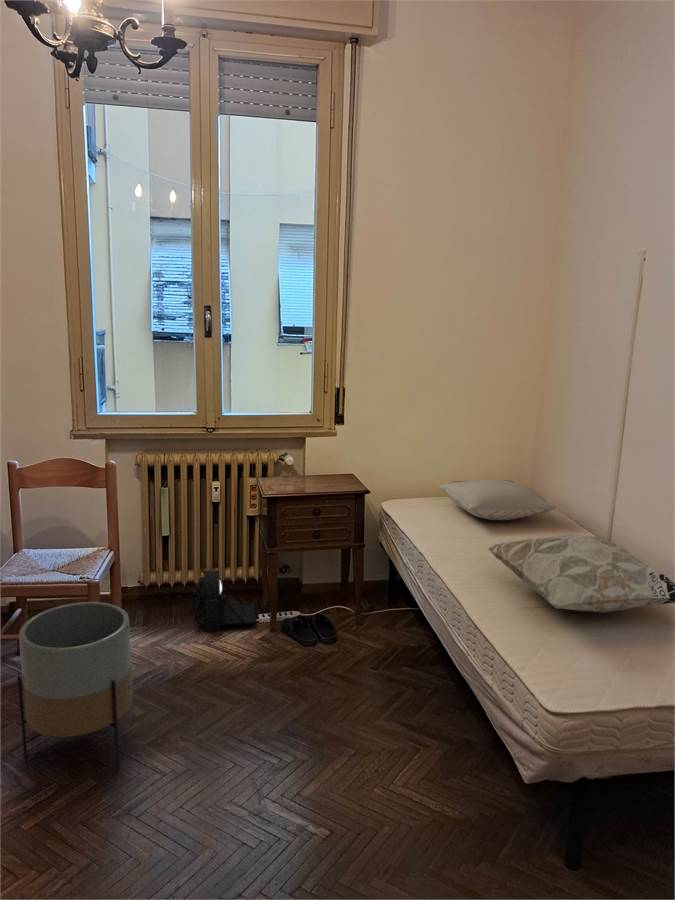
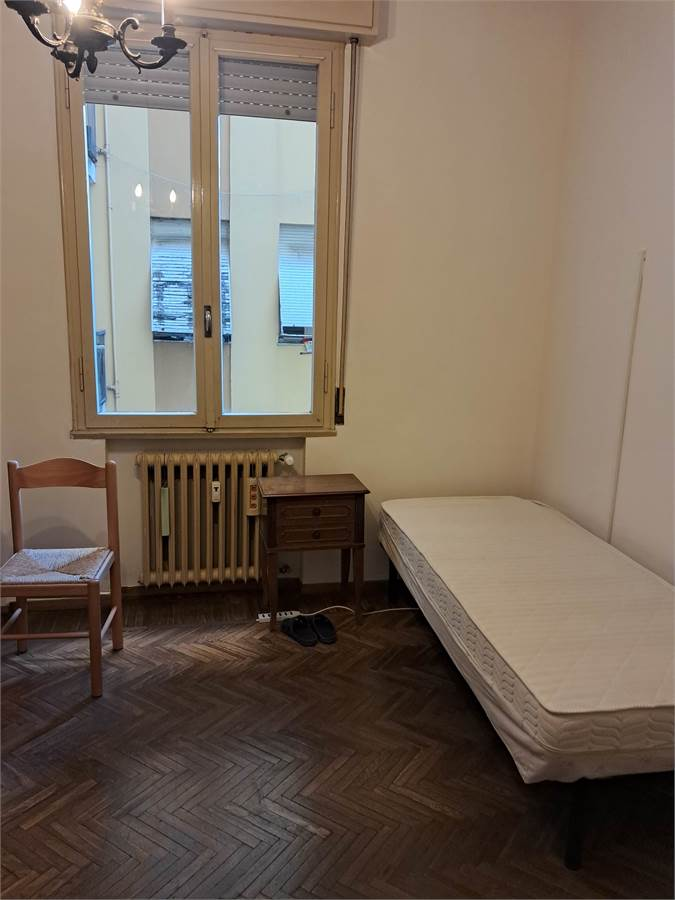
- backpack [192,565,257,633]
- planter [17,601,134,770]
- decorative pillow [487,533,675,613]
- pillow [437,479,557,521]
